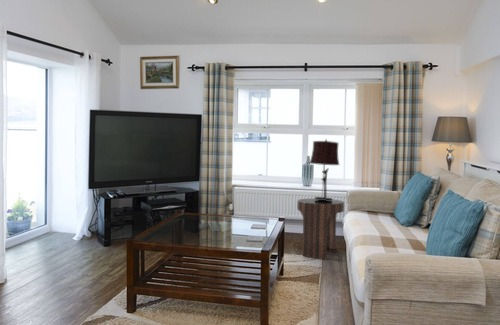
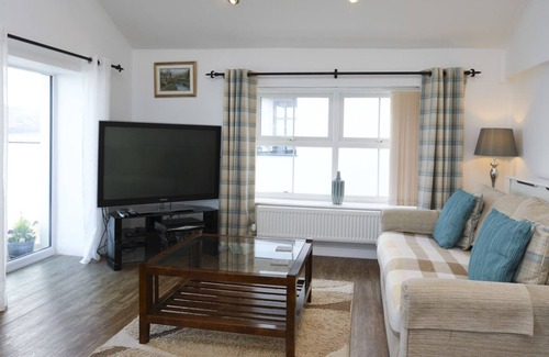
- table lamp [308,138,340,201]
- side table [296,198,345,259]
